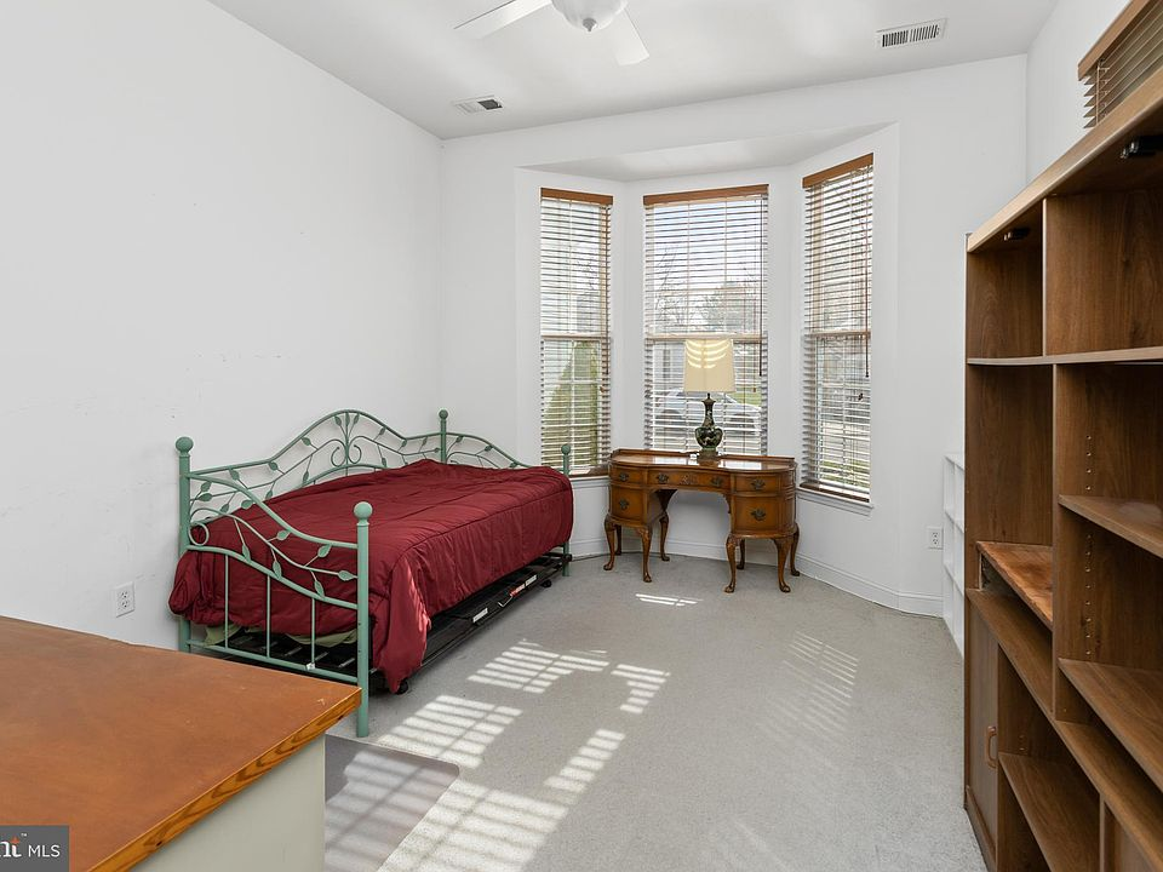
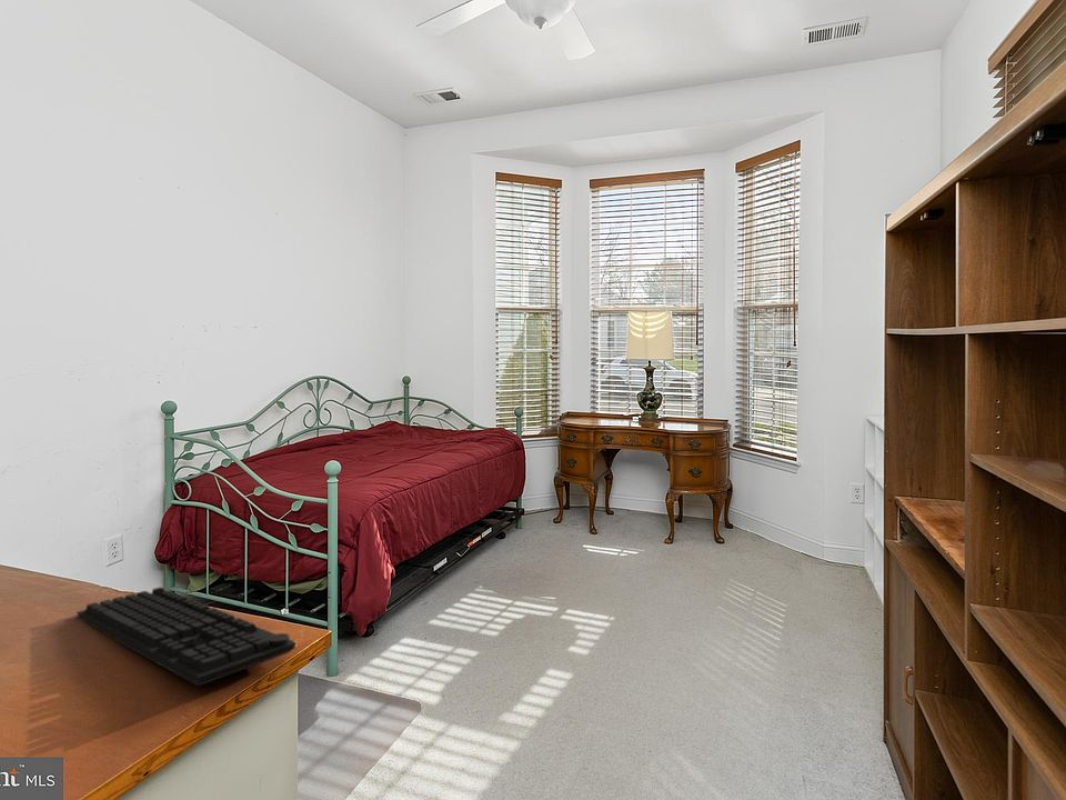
+ keyboard [76,586,298,688]
